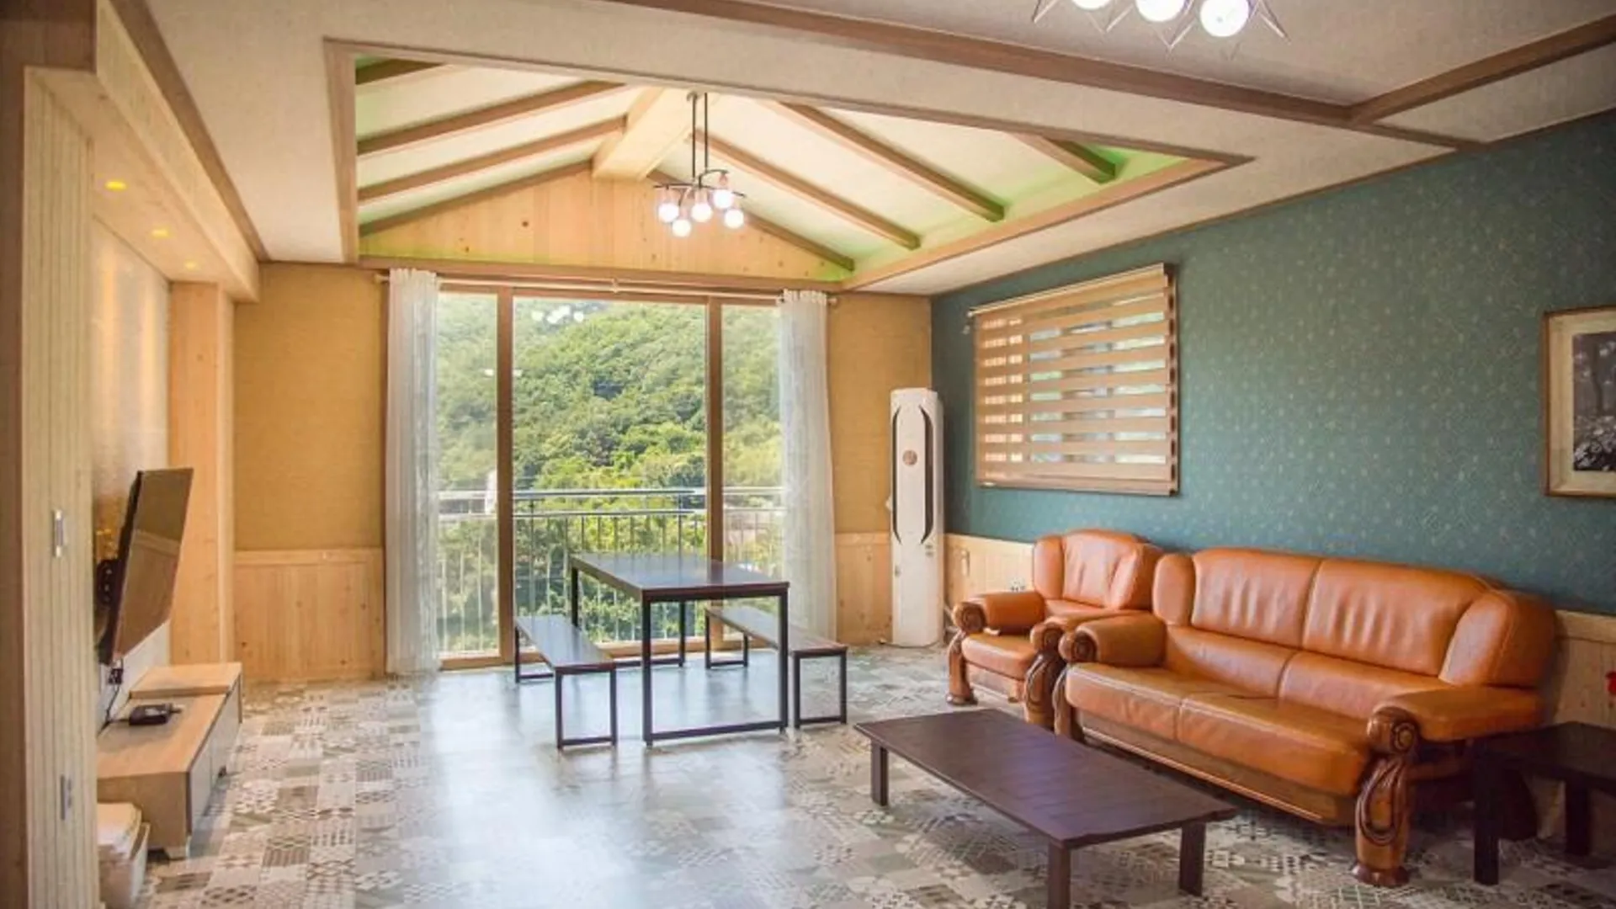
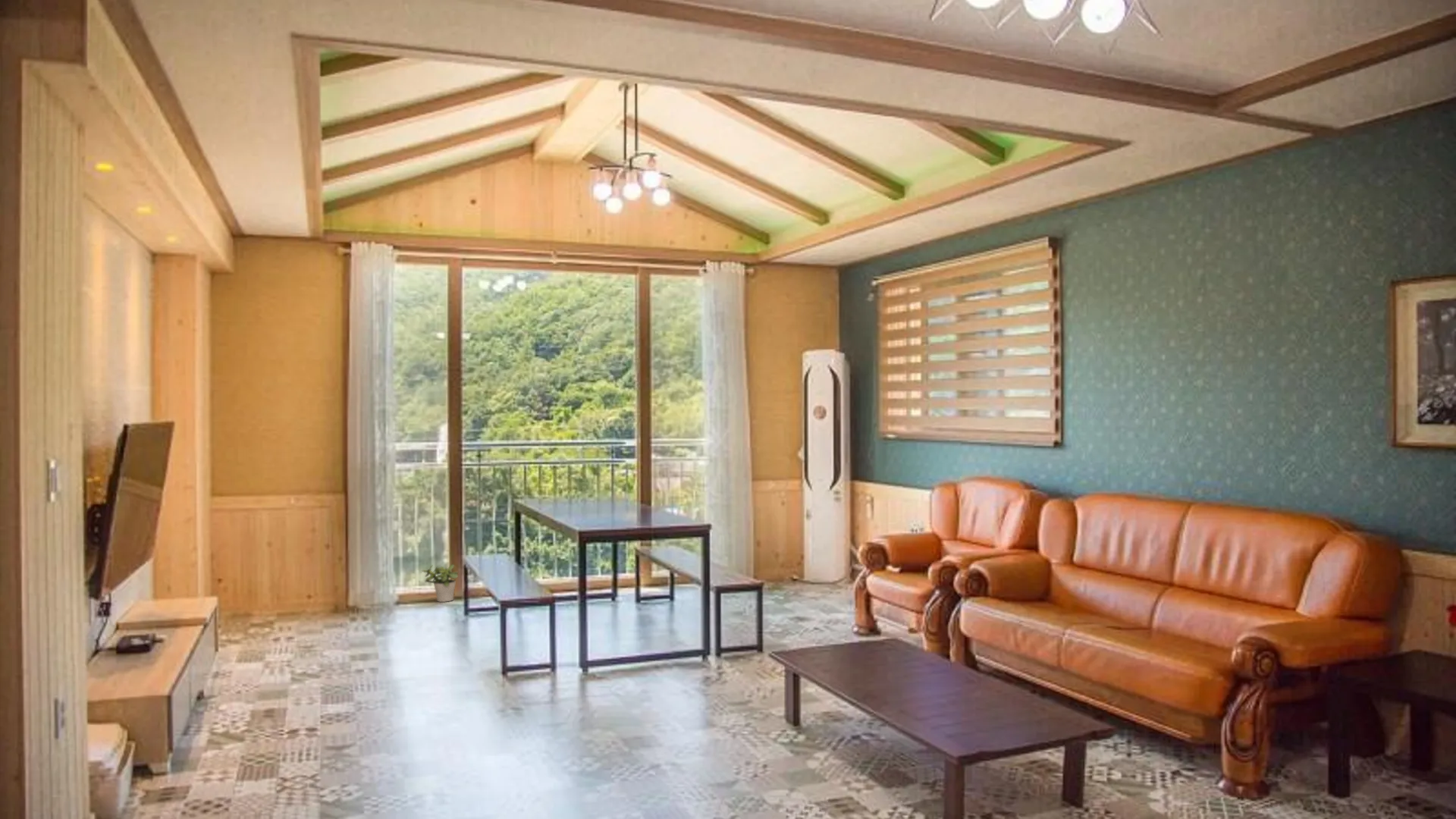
+ potted plant [422,563,459,603]
